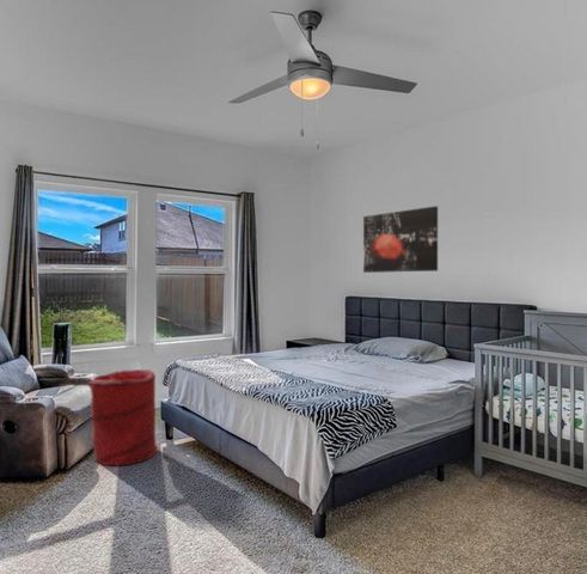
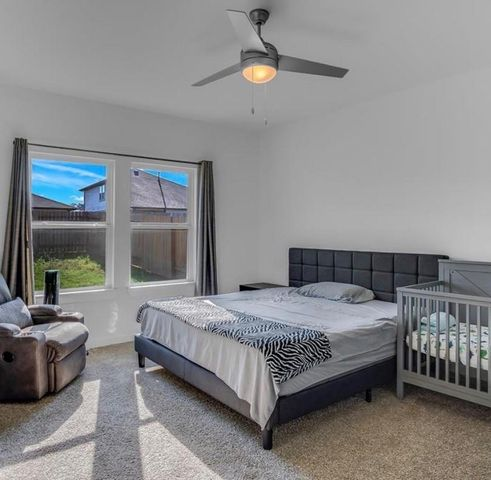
- laundry hamper [86,368,159,468]
- wall art [362,204,439,274]
